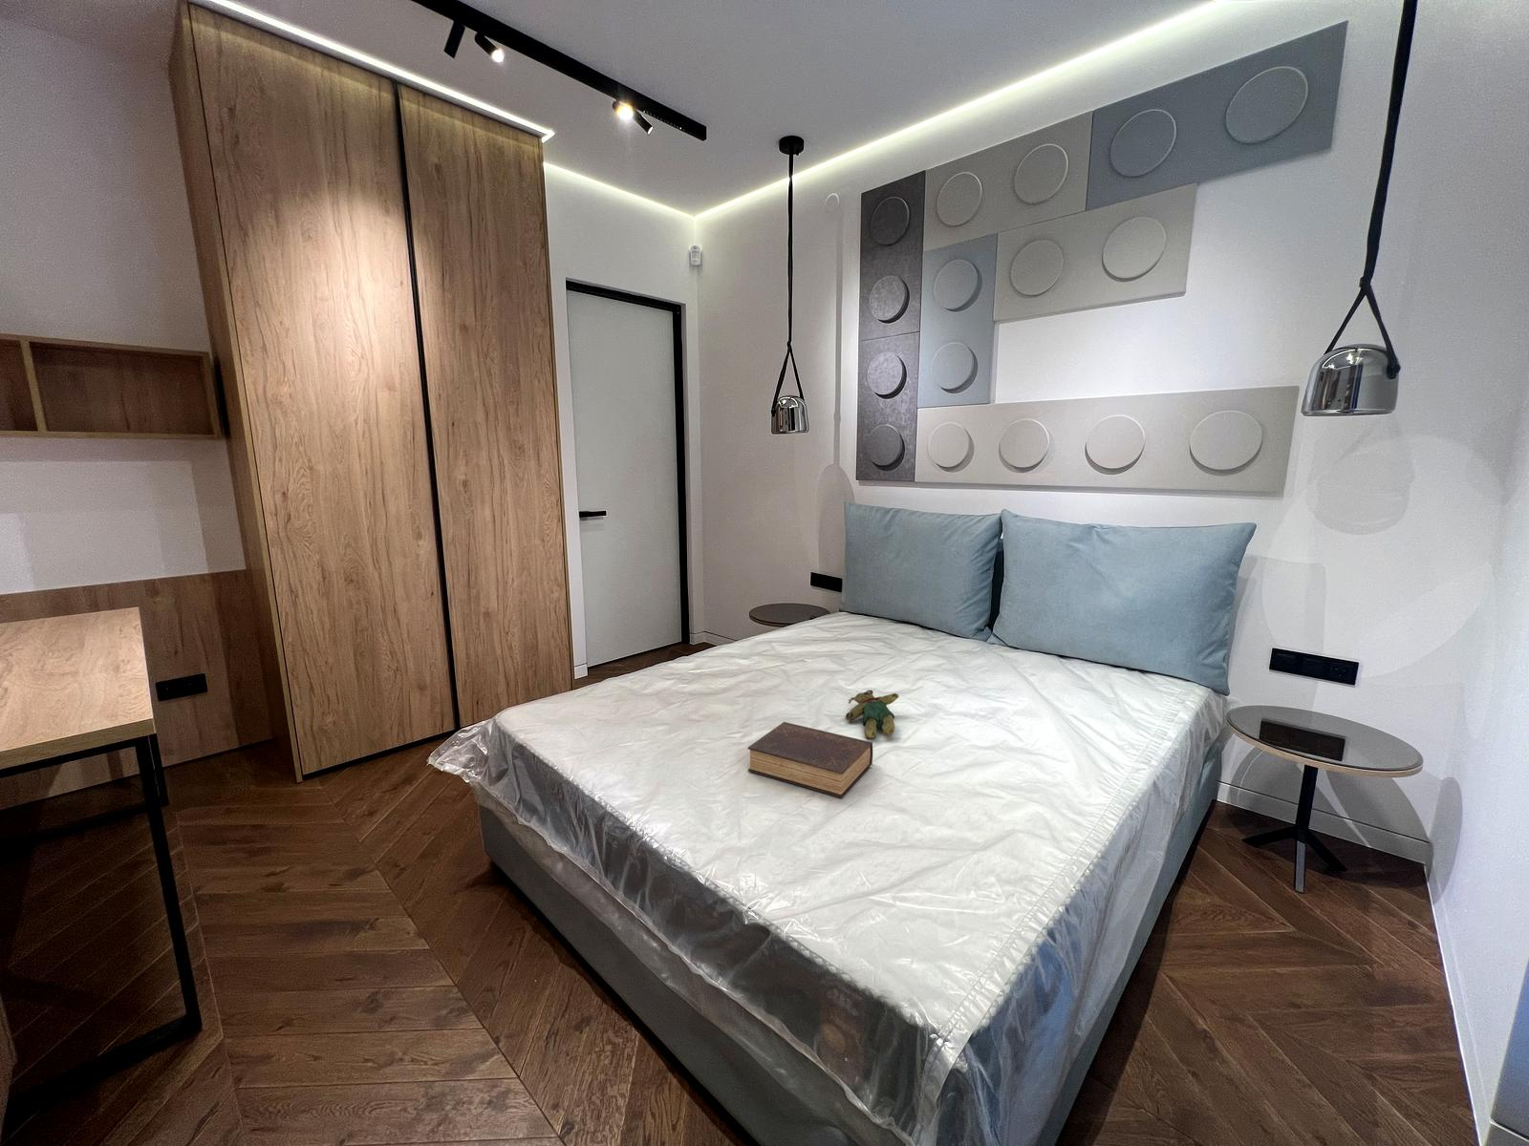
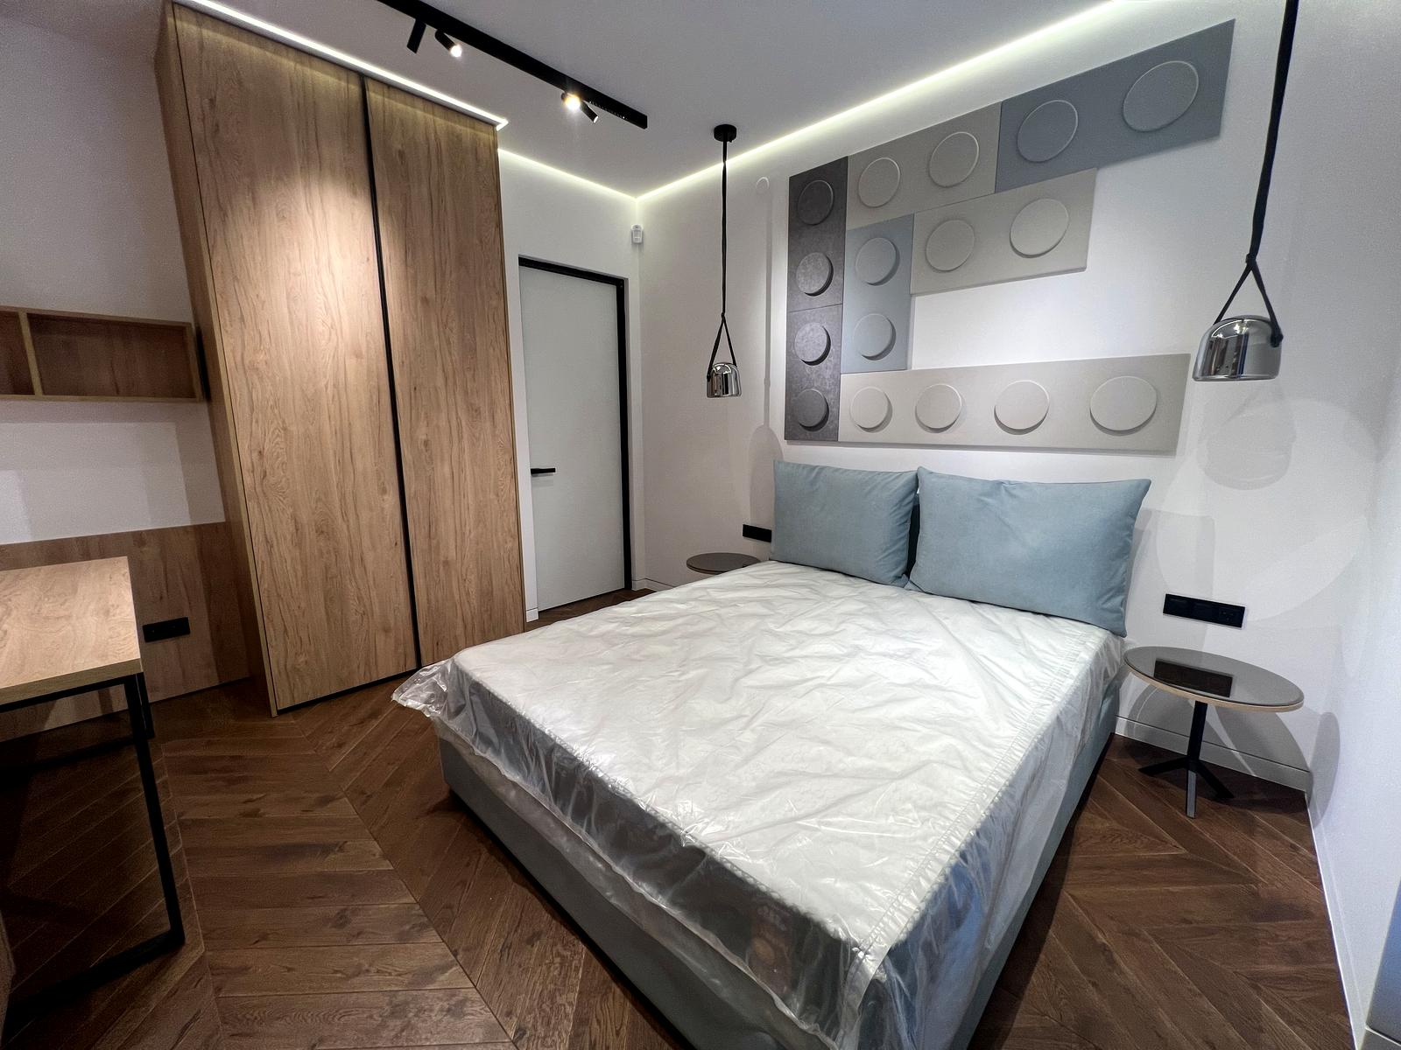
- teddy bear [844,690,899,739]
- book [746,721,873,799]
